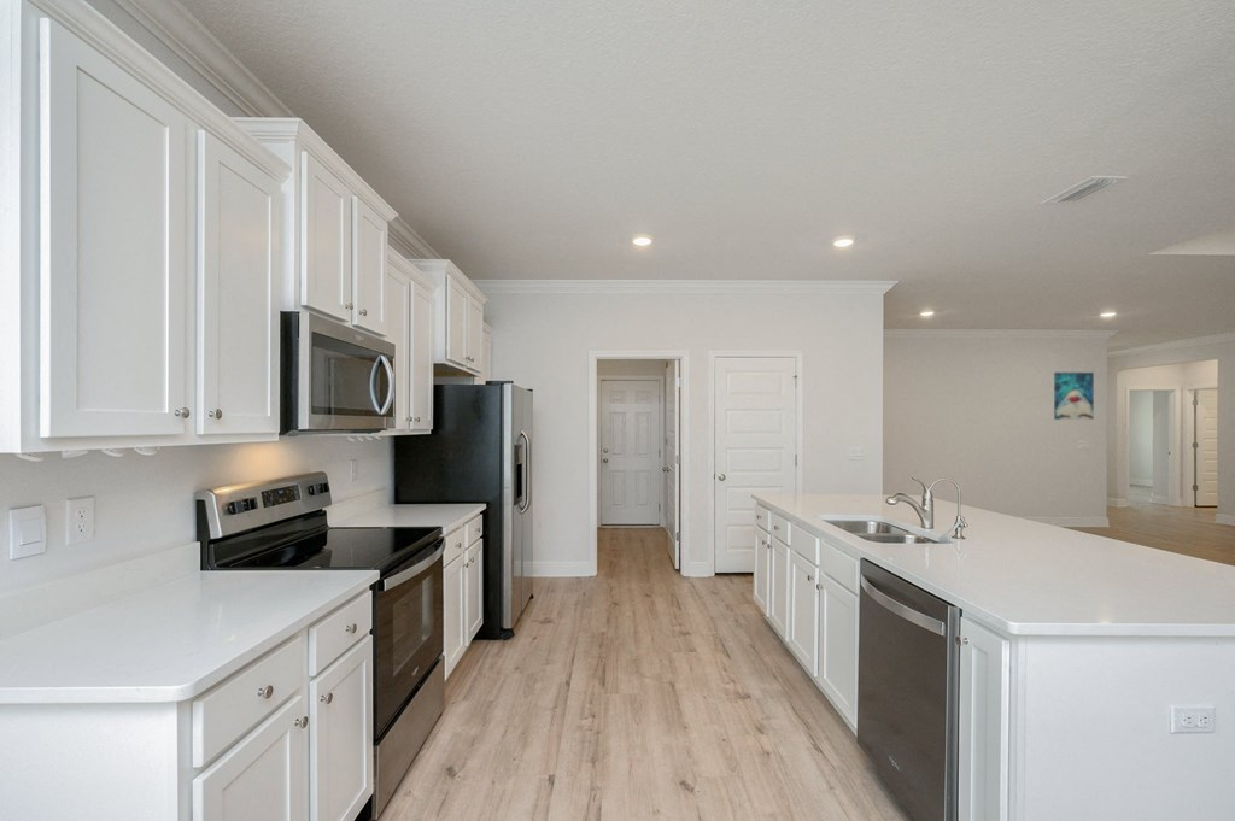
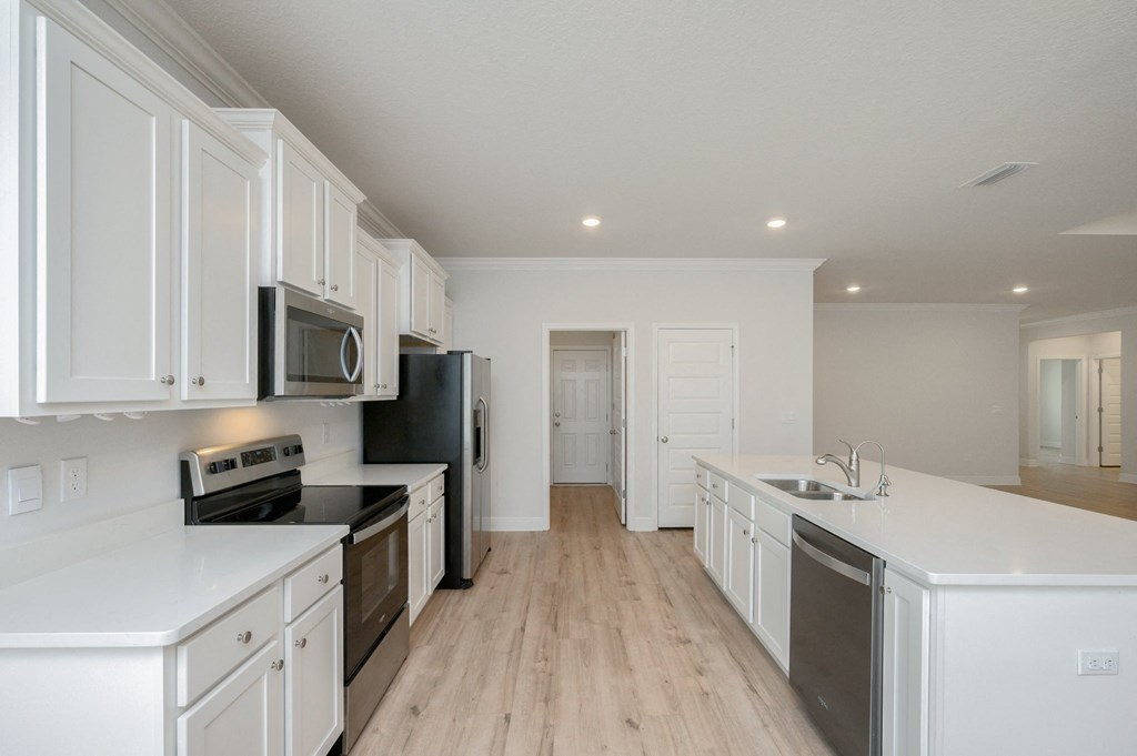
- wall art [1053,371,1095,421]
